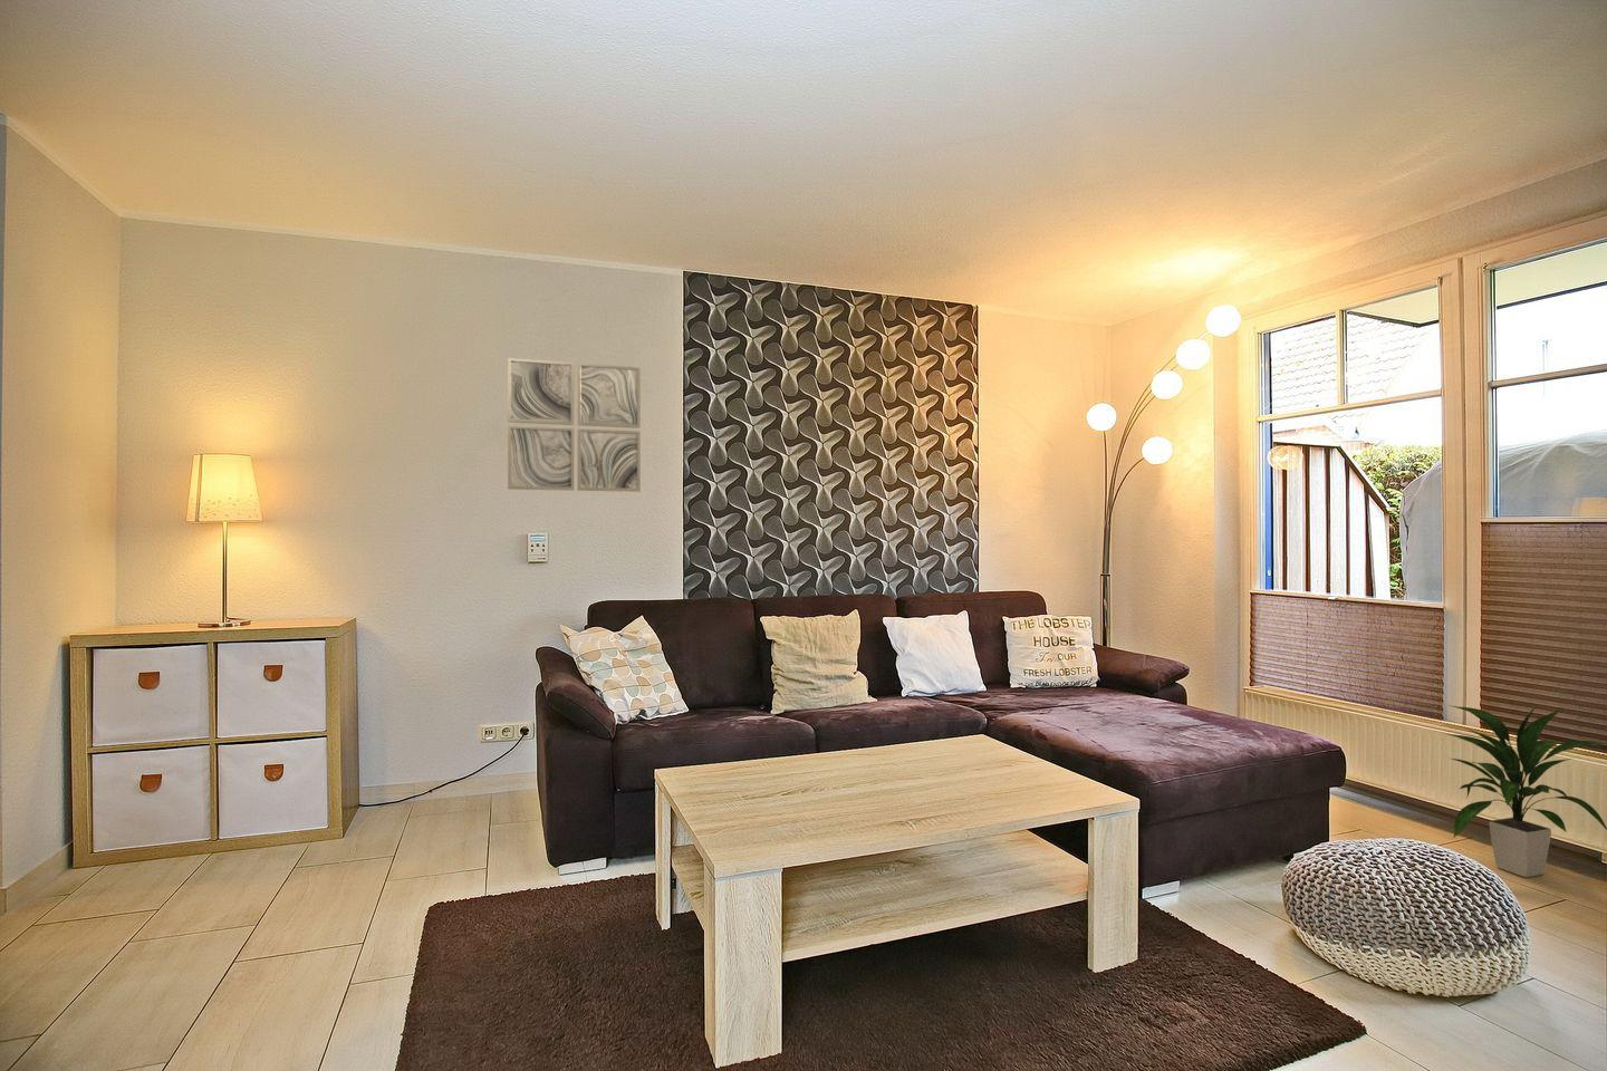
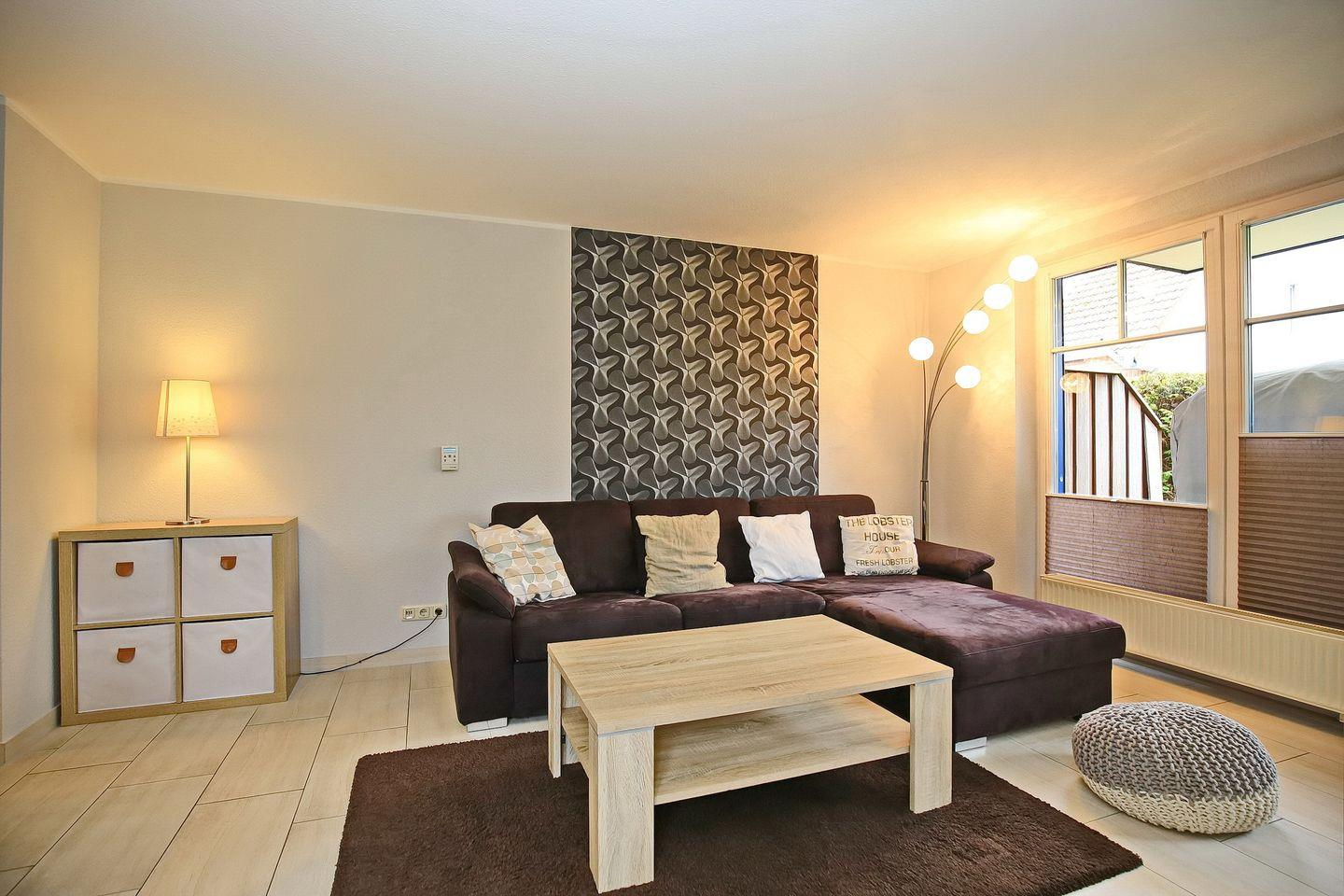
- indoor plant [1442,704,1607,879]
- wall art [507,357,642,494]
